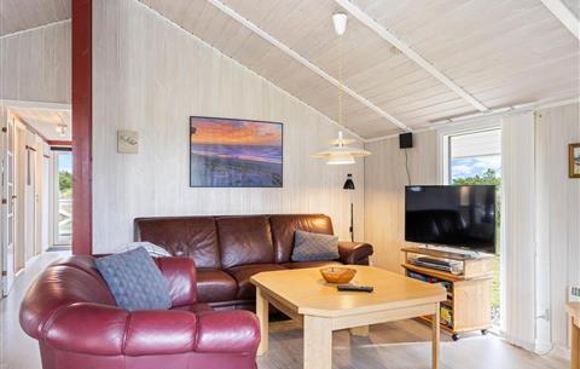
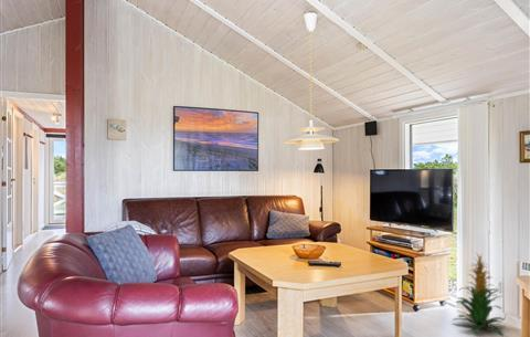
+ indoor plant [451,252,507,337]
